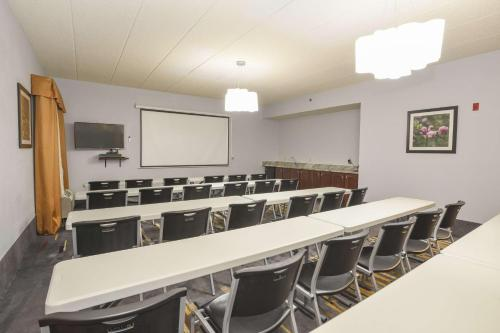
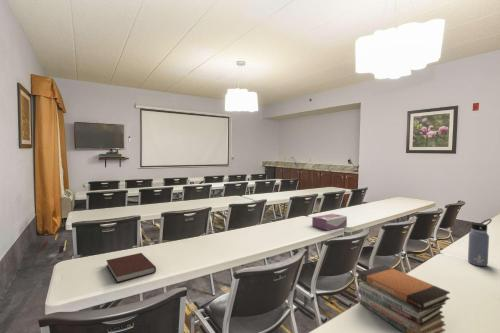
+ notebook [105,252,157,284]
+ book stack [357,264,451,333]
+ water bottle [467,218,493,267]
+ tissue box [311,213,348,231]
